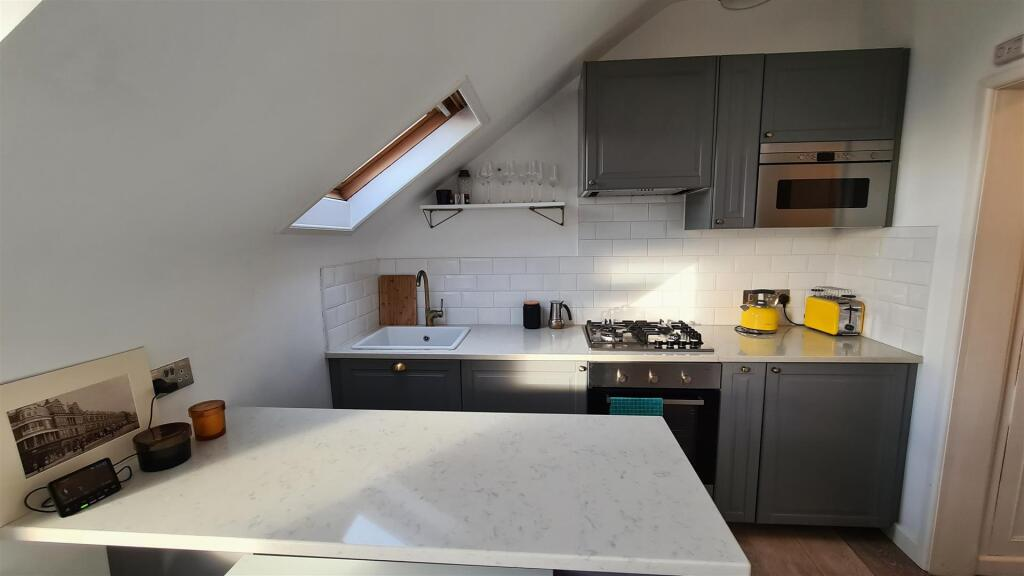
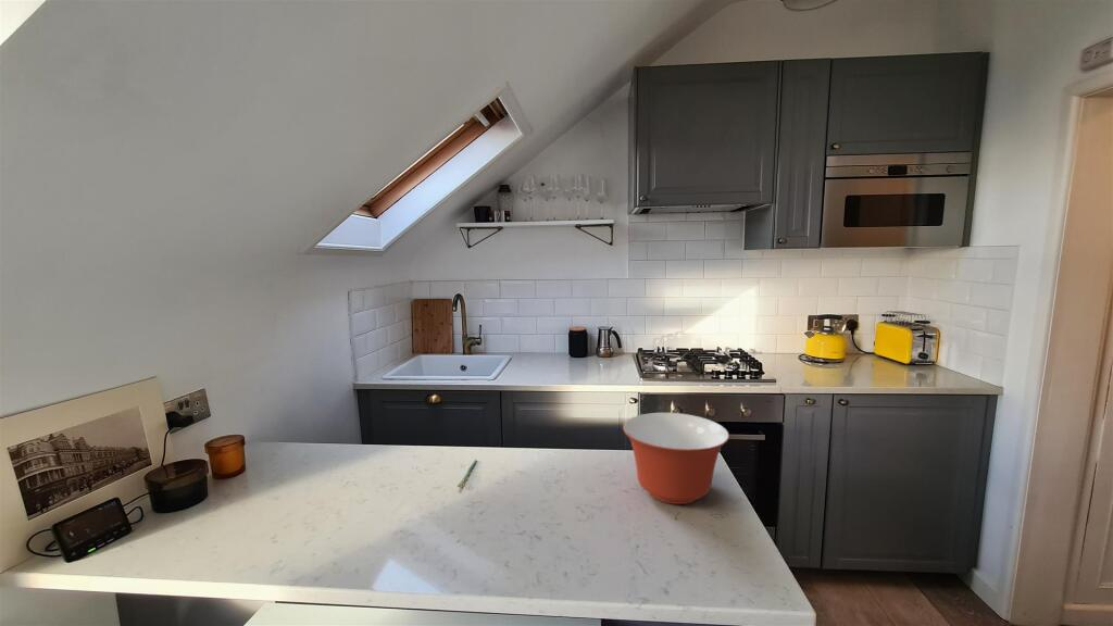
+ mixing bowl [622,412,730,505]
+ pen [457,459,478,488]
